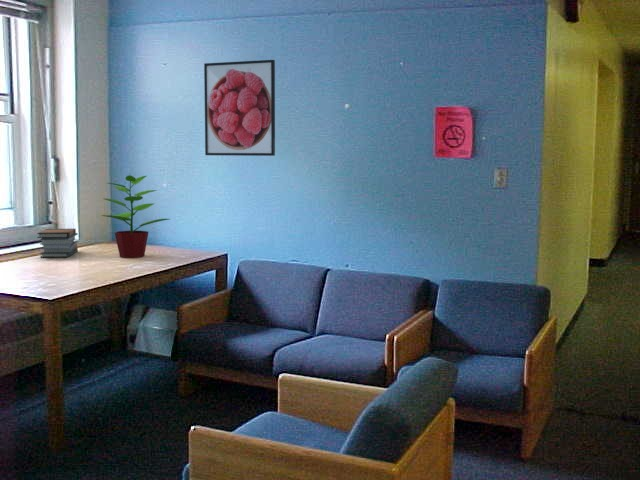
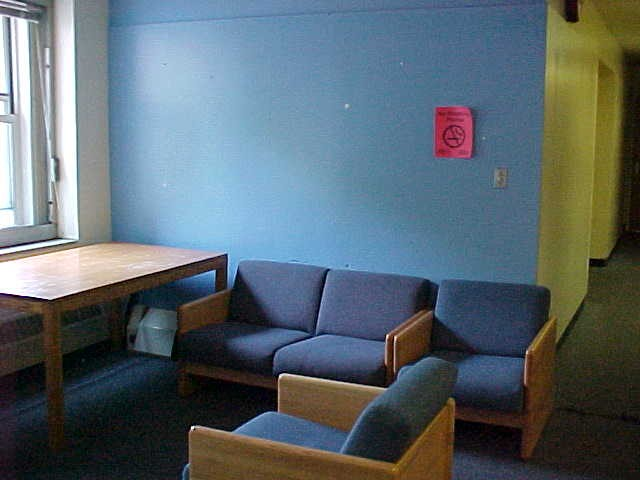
- potted plant [100,174,170,259]
- book stack [36,228,79,258]
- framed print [203,59,276,157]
